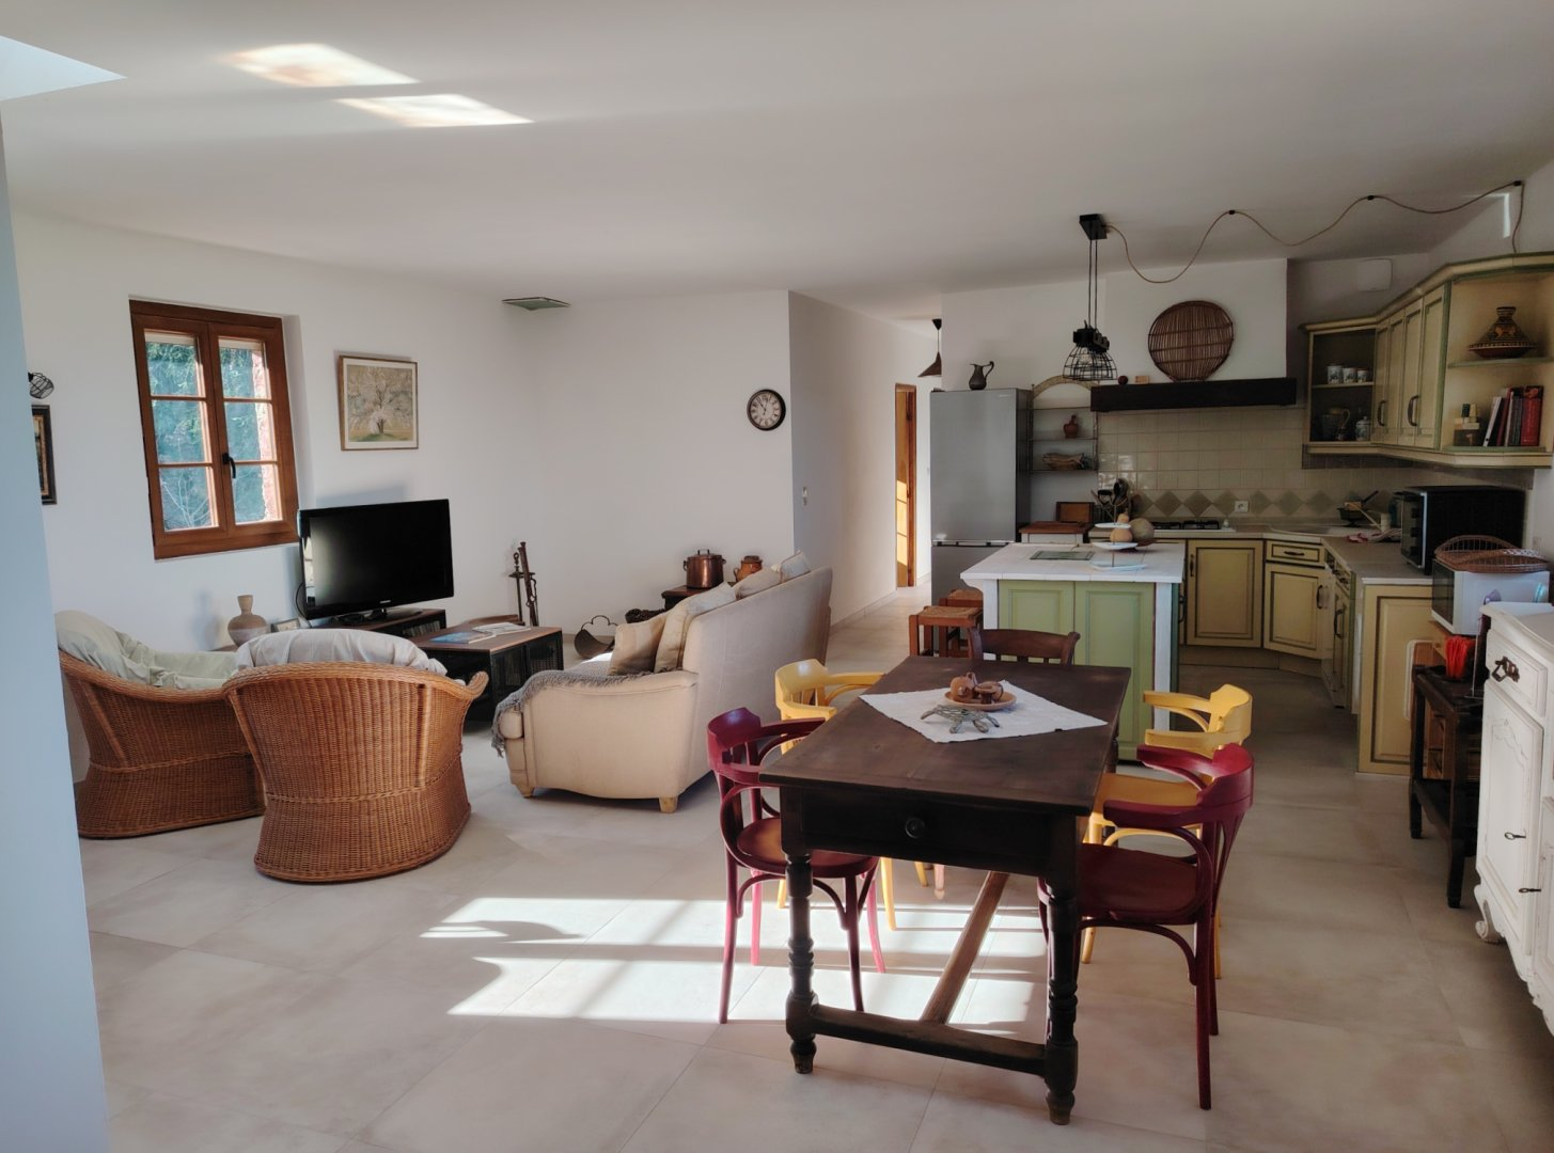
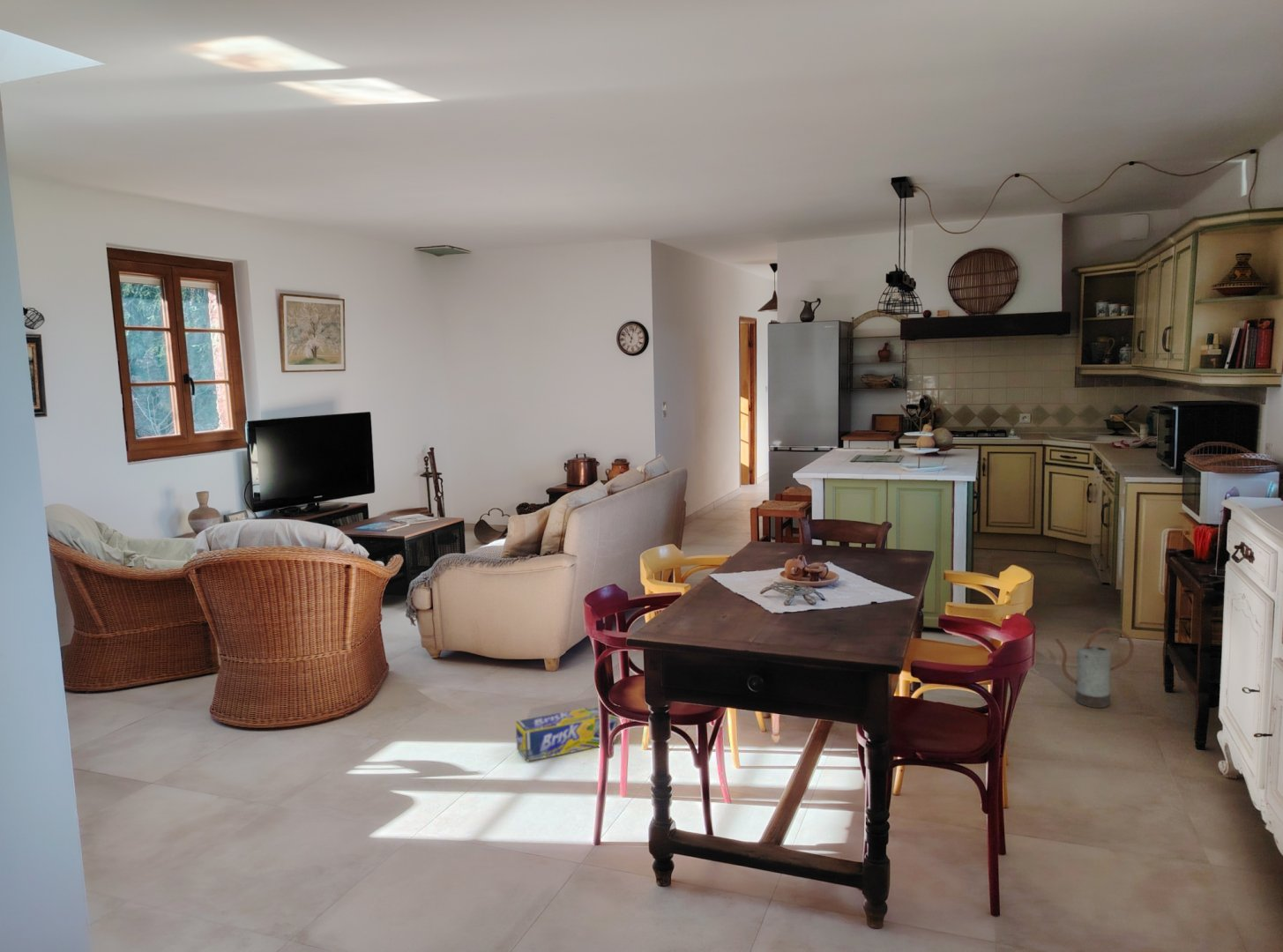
+ watering can [1054,626,1135,709]
+ box [515,705,618,762]
